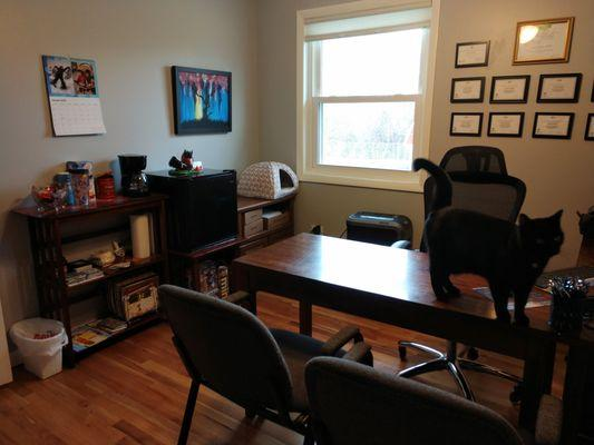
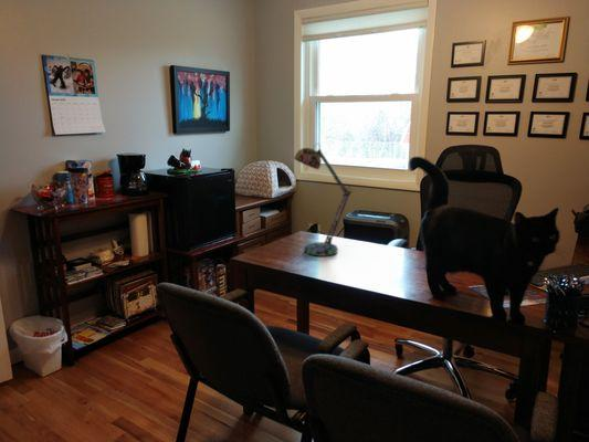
+ desk lamp [293,143,353,257]
